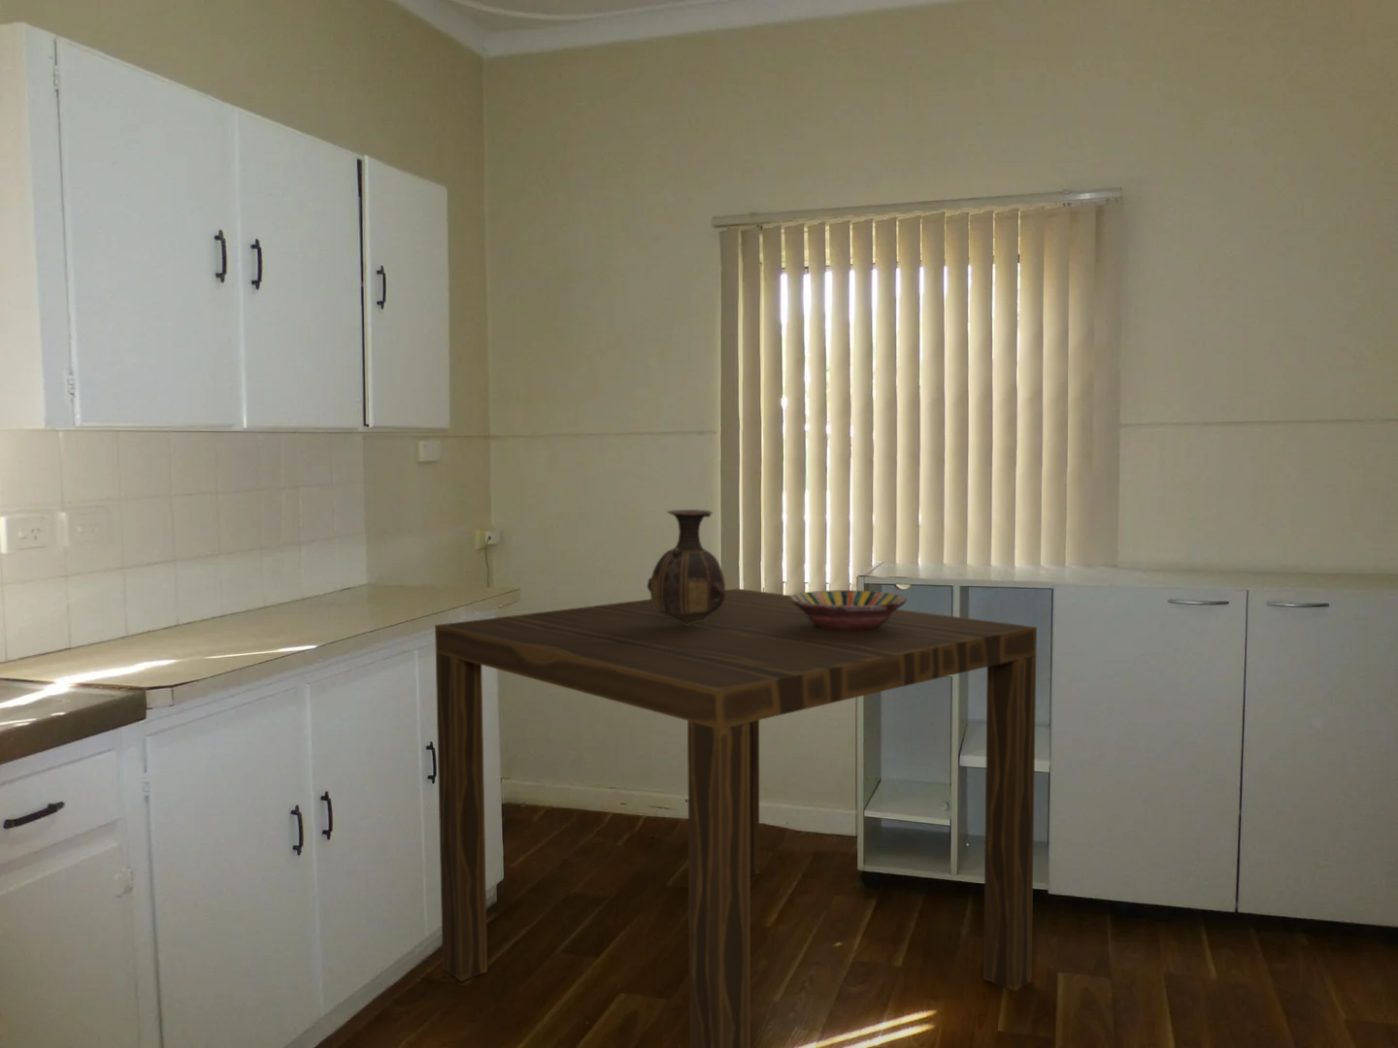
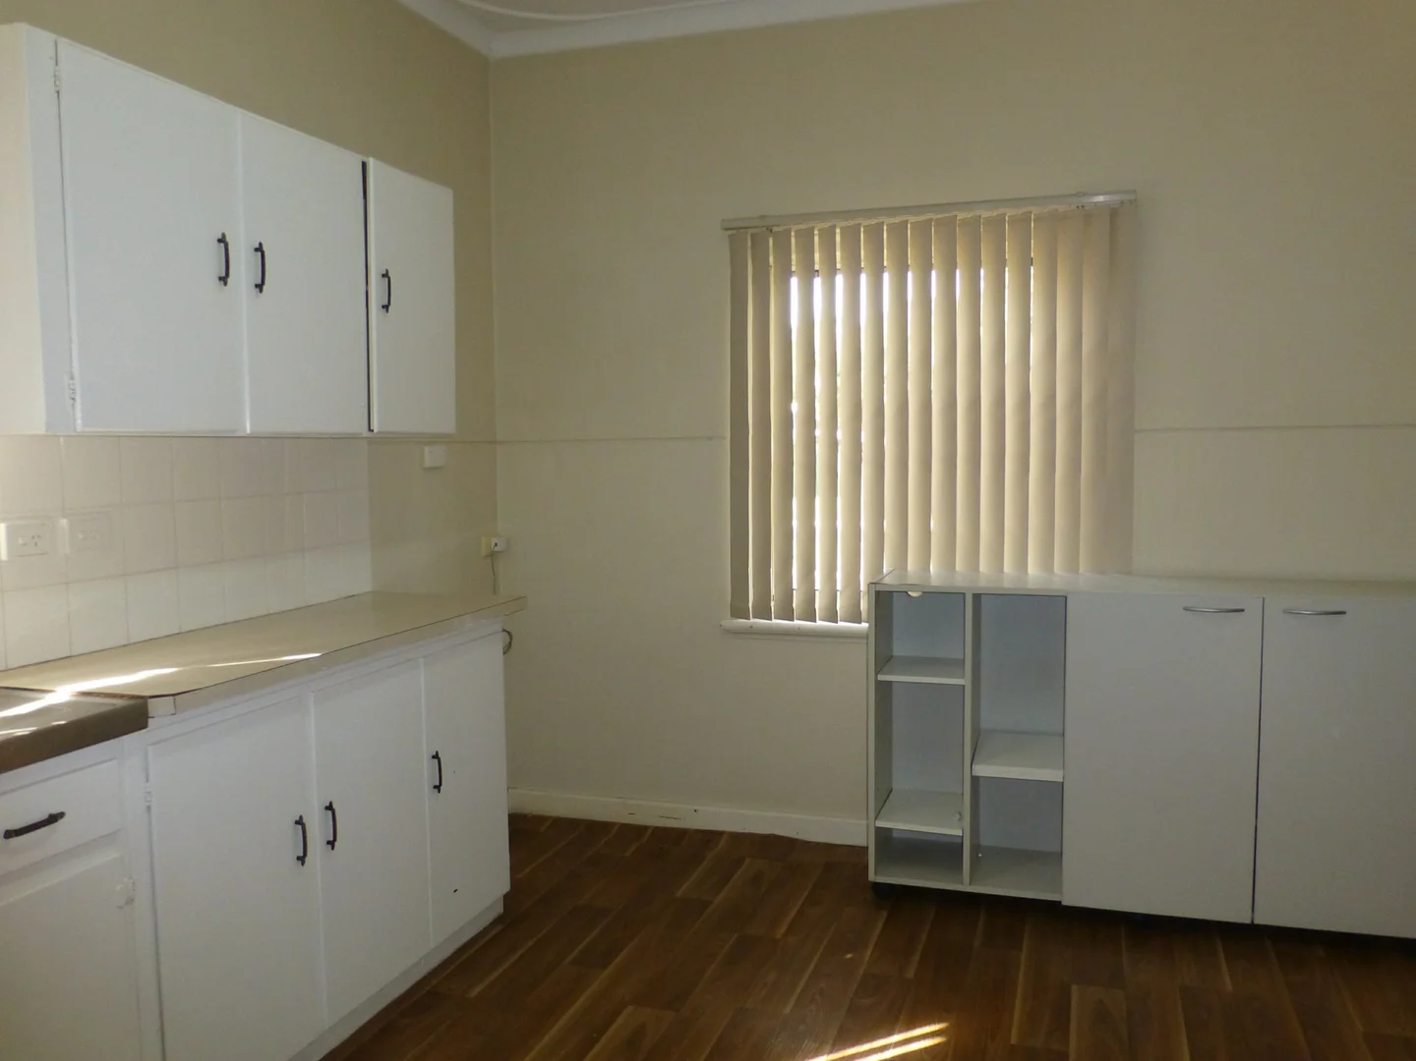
- dining table [434,588,1038,1048]
- serving bowl [789,589,908,631]
- vase [646,509,727,626]
